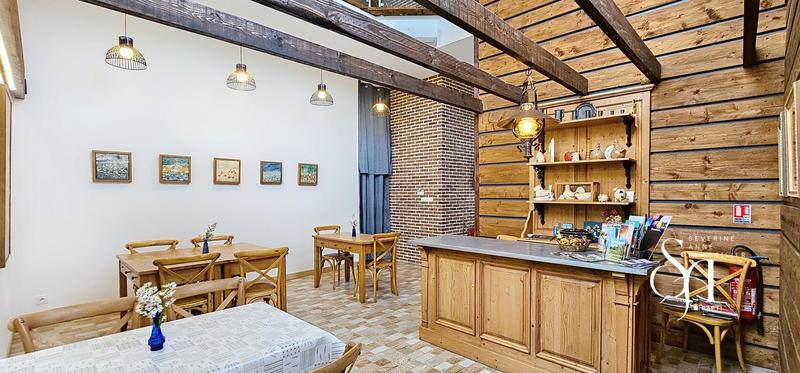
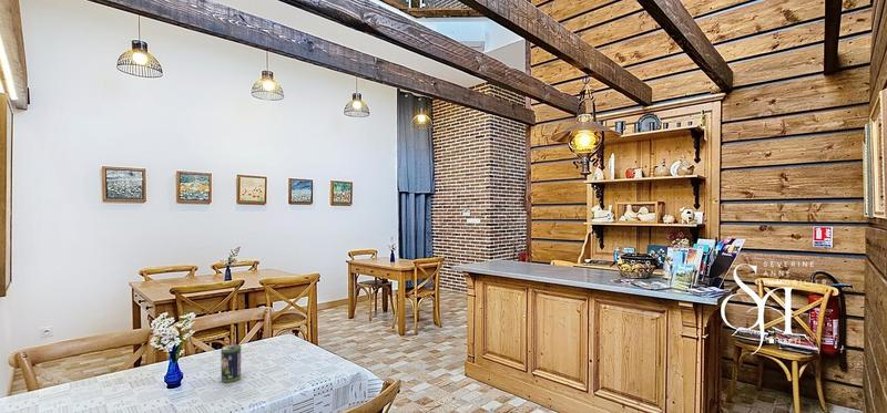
+ beverage can [220,343,242,383]
